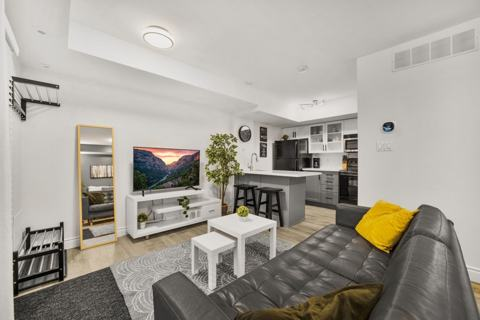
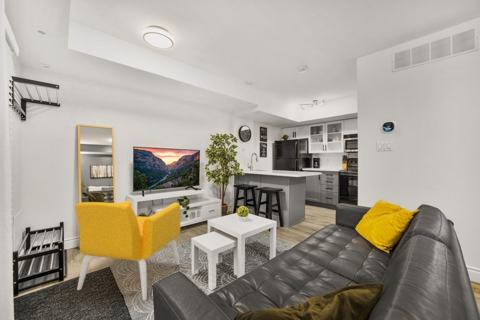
+ armchair [74,200,181,301]
